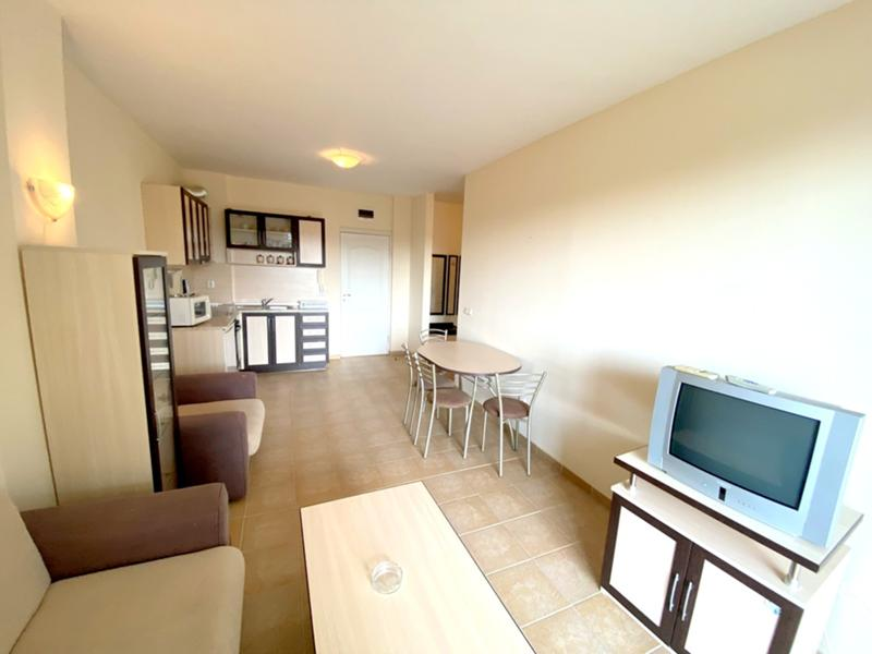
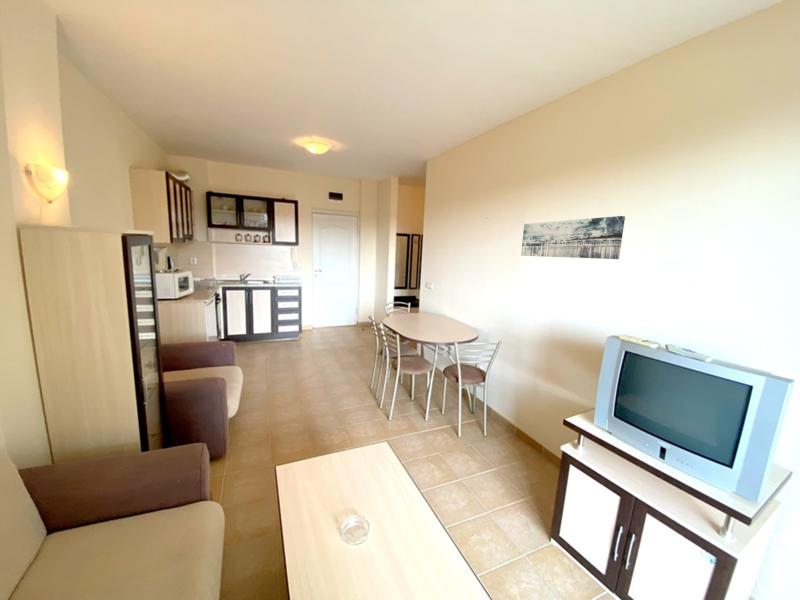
+ wall art [520,215,626,260]
